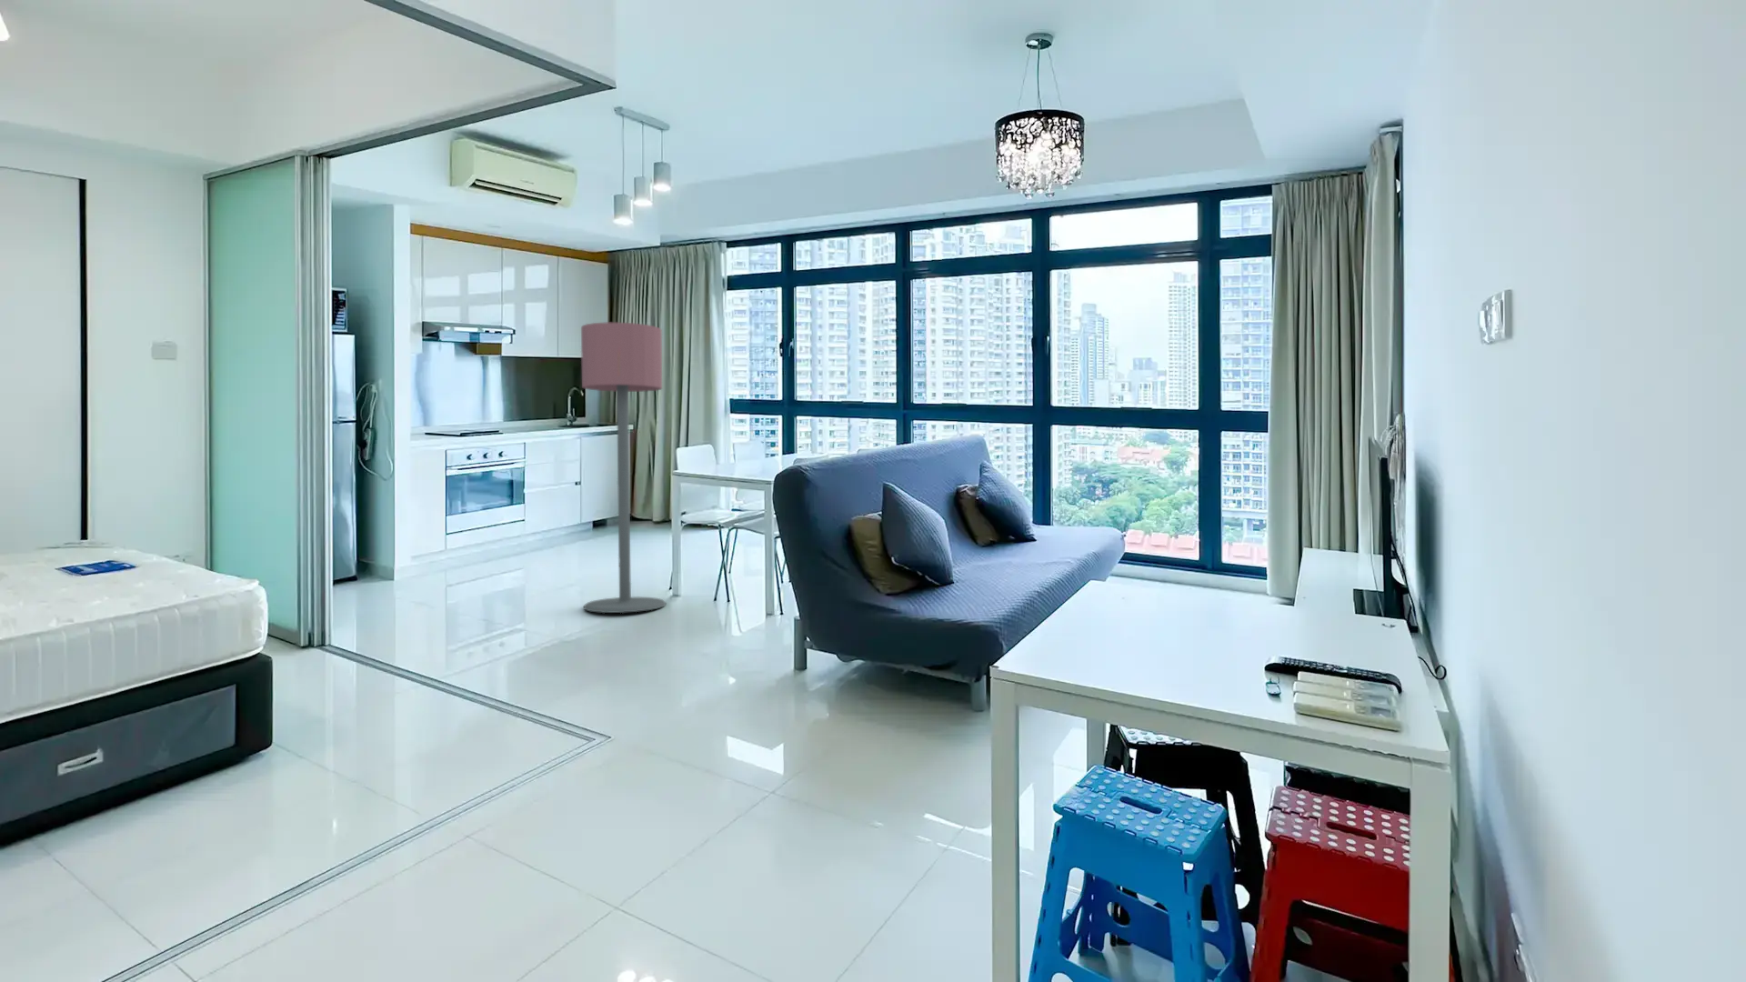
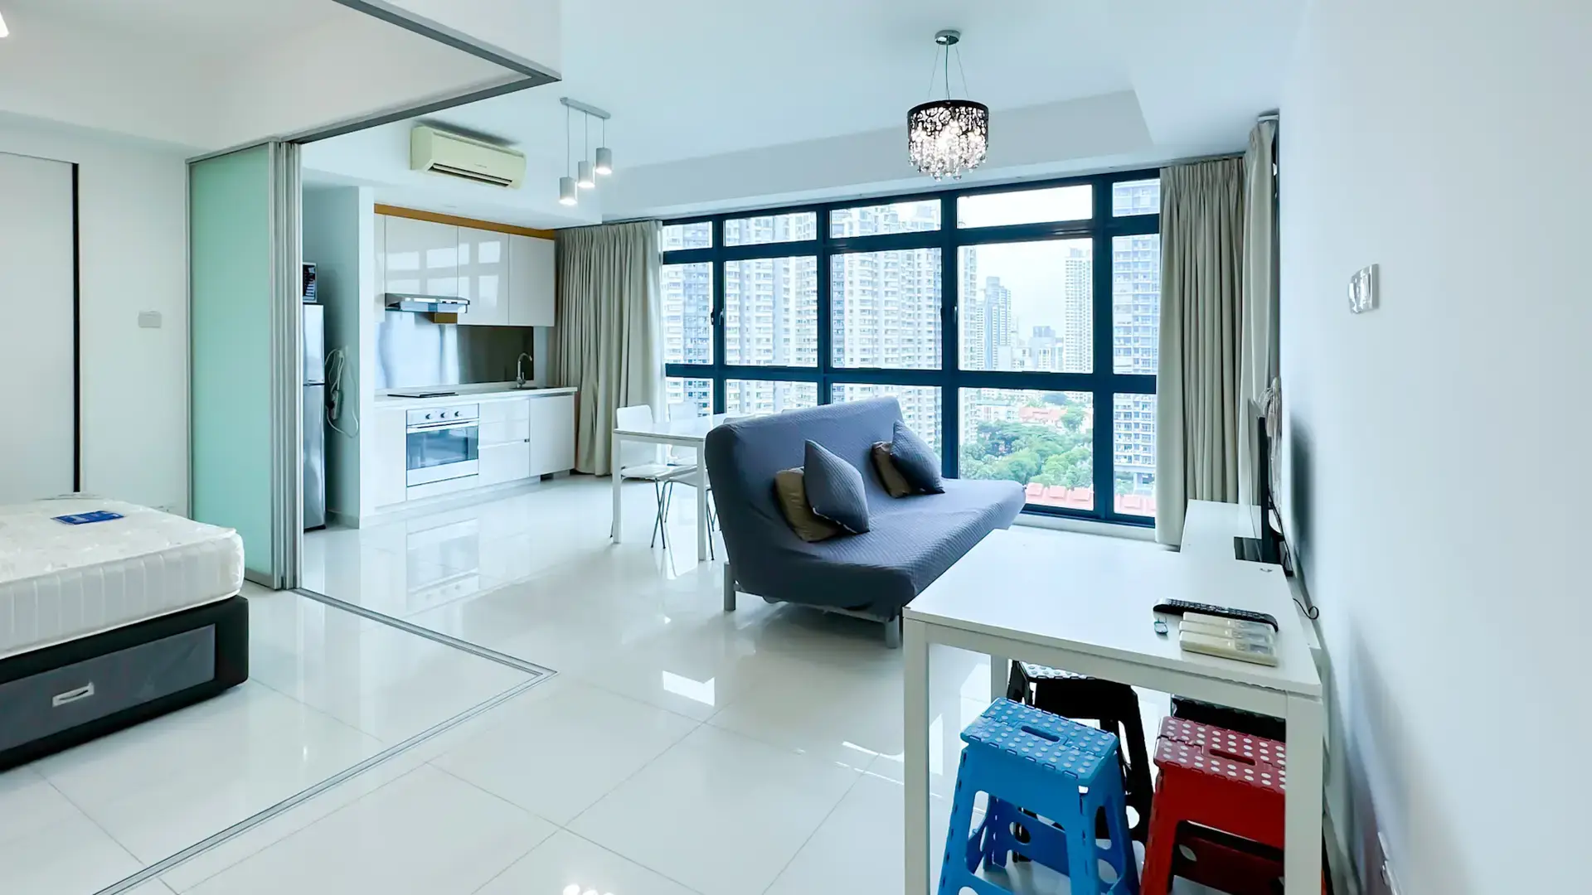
- floor lamp [580,321,667,614]
